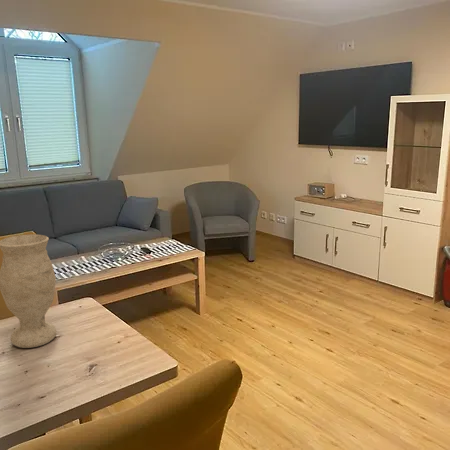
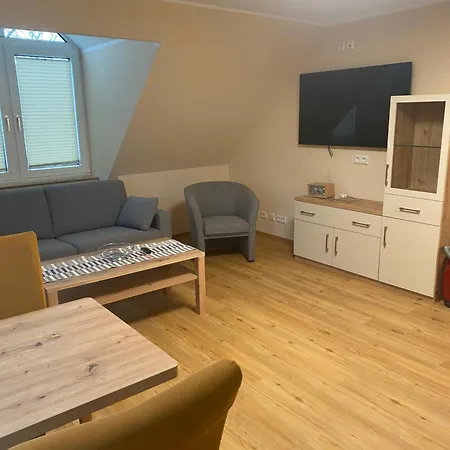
- vase [0,233,57,349]
